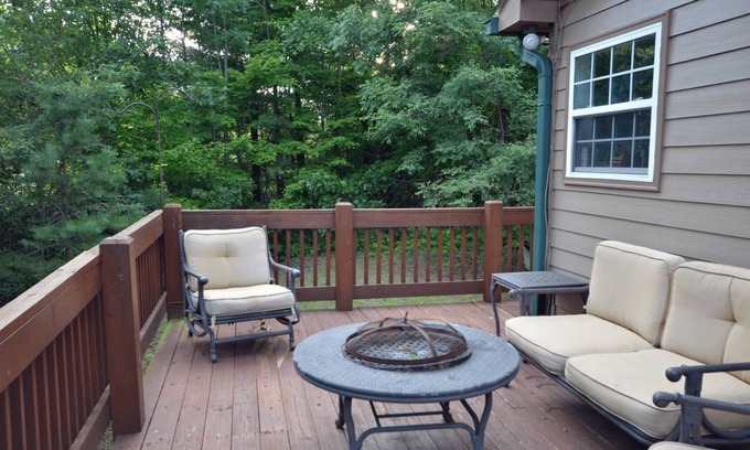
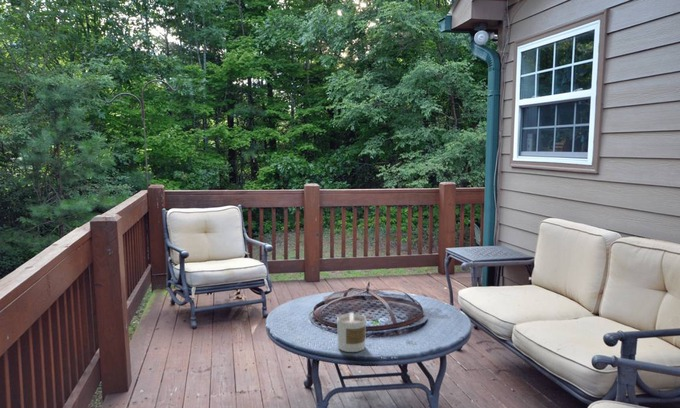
+ candle [336,311,367,353]
